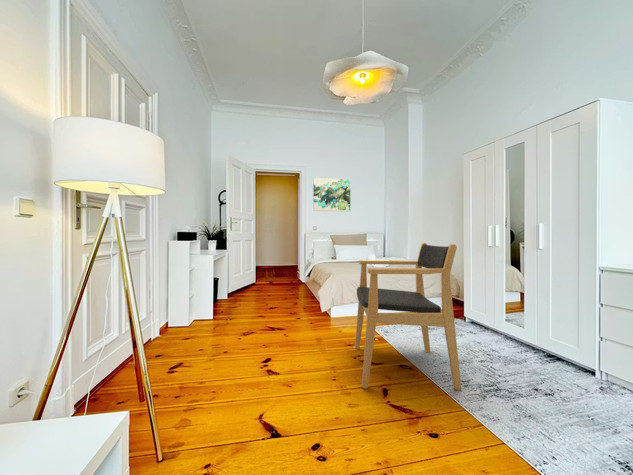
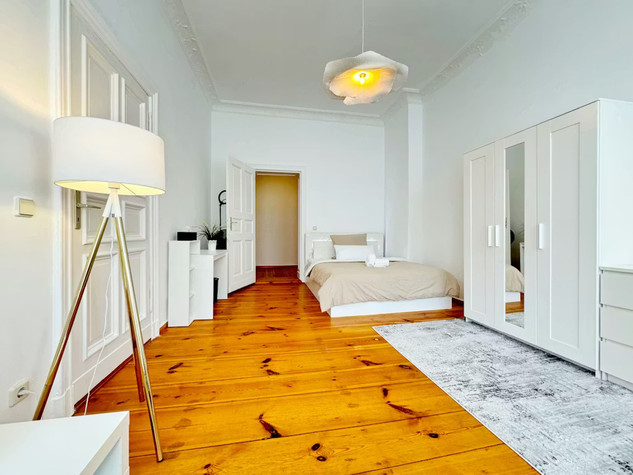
- armchair [354,242,462,391]
- wall art [312,177,351,212]
